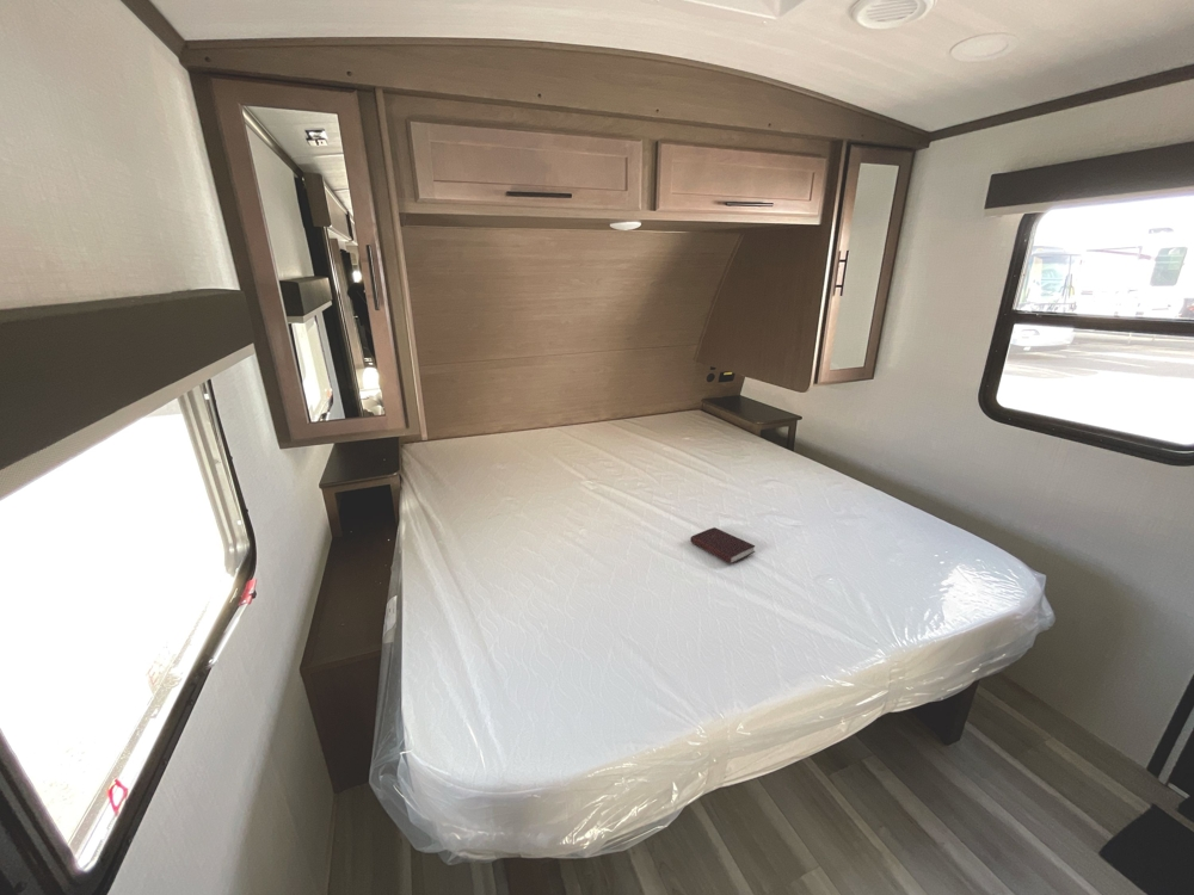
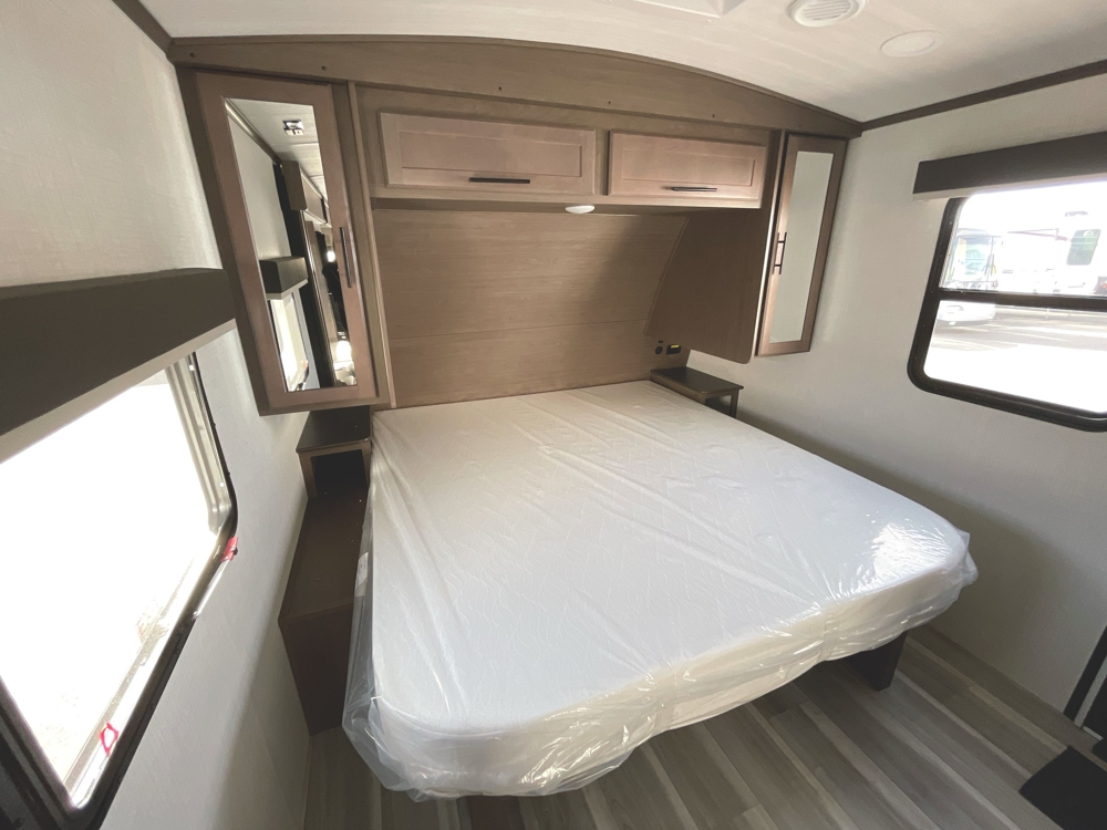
- book [689,526,756,564]
